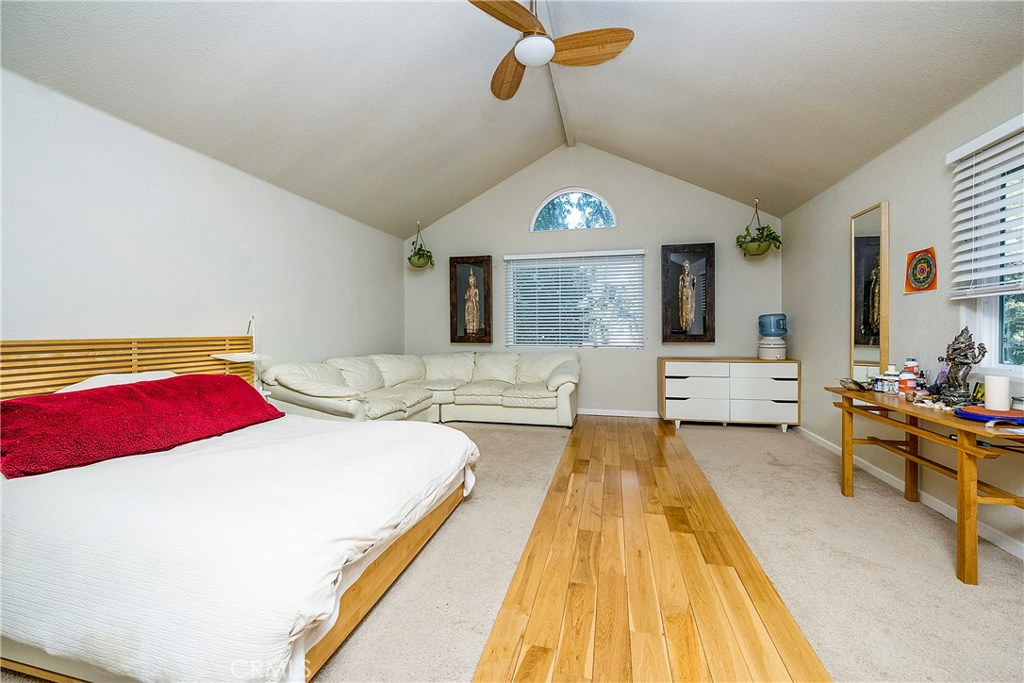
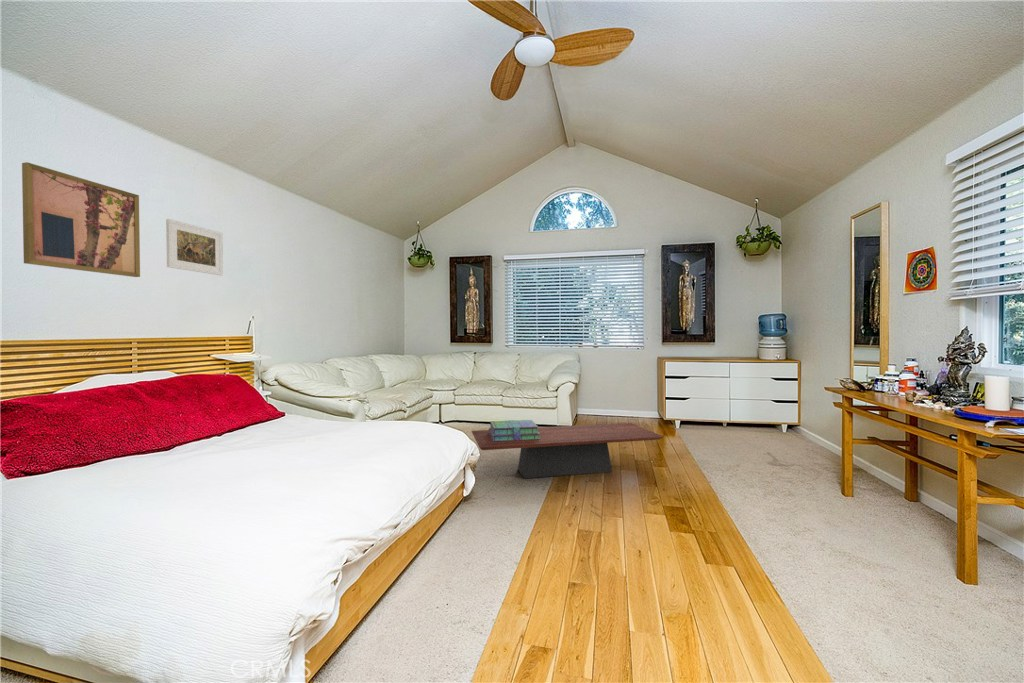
+ wall art [21,161,141,278]
+ stack of books [488,419,540,441]
+ coffee table [471,422,664,479]
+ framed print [165,218,224,276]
